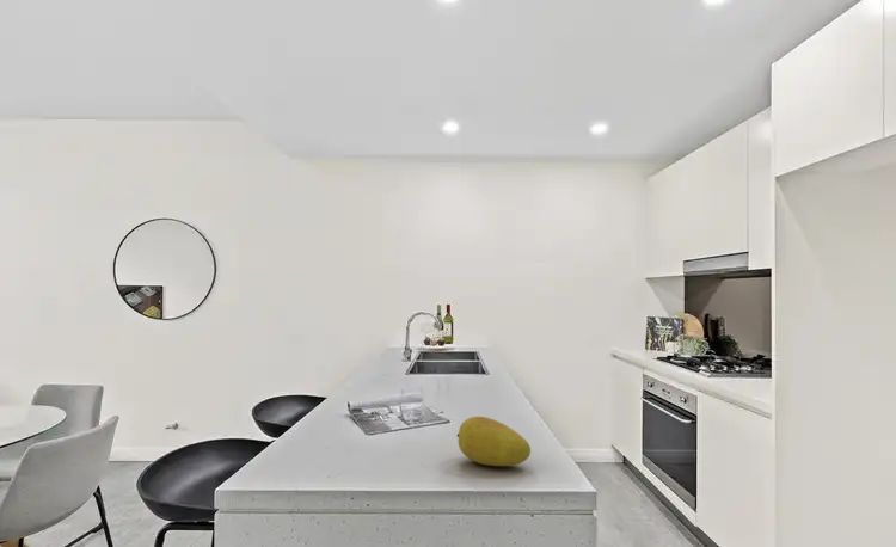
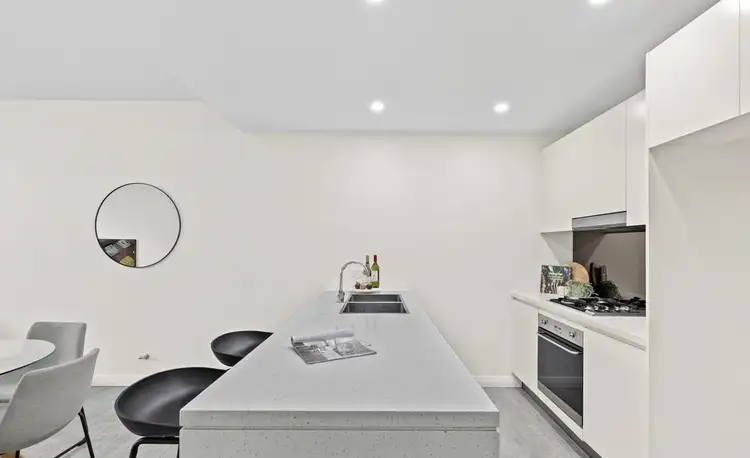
- fruit [456,416,532,467]
